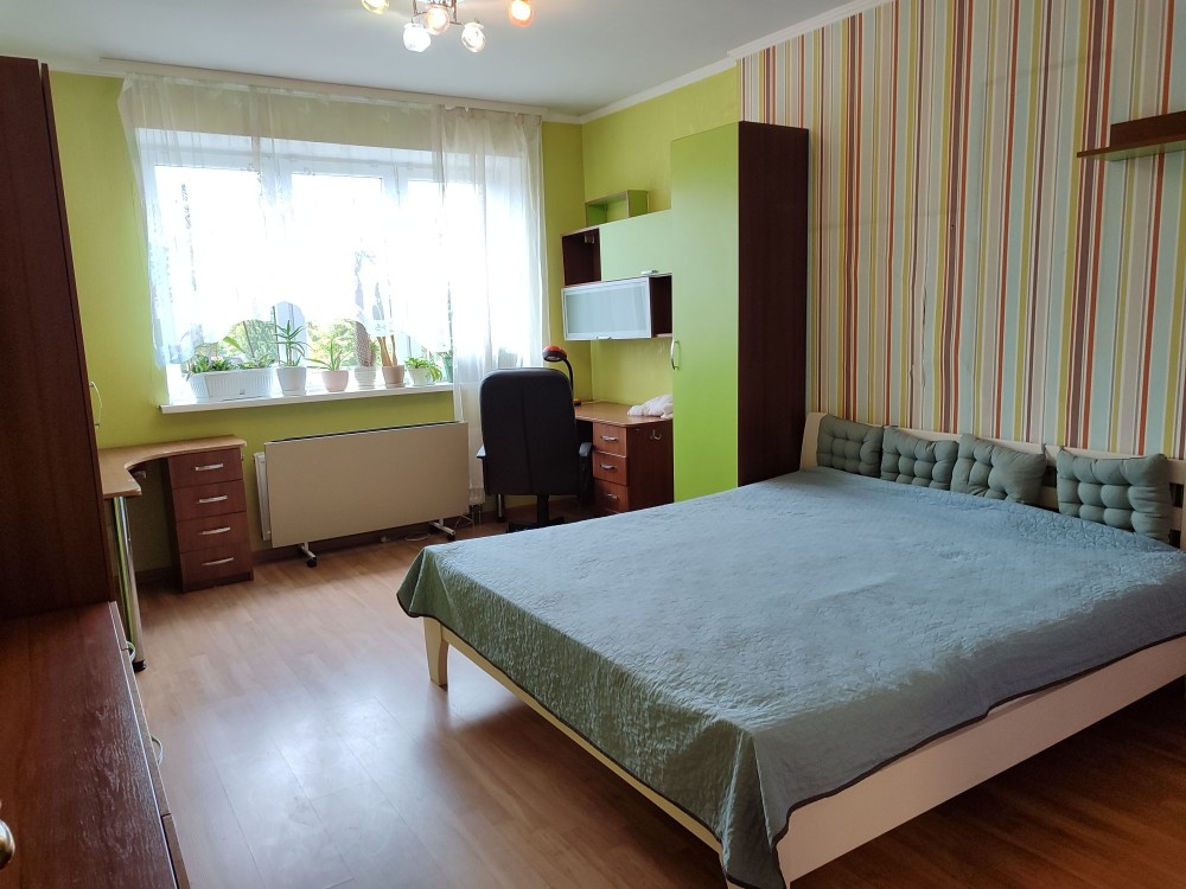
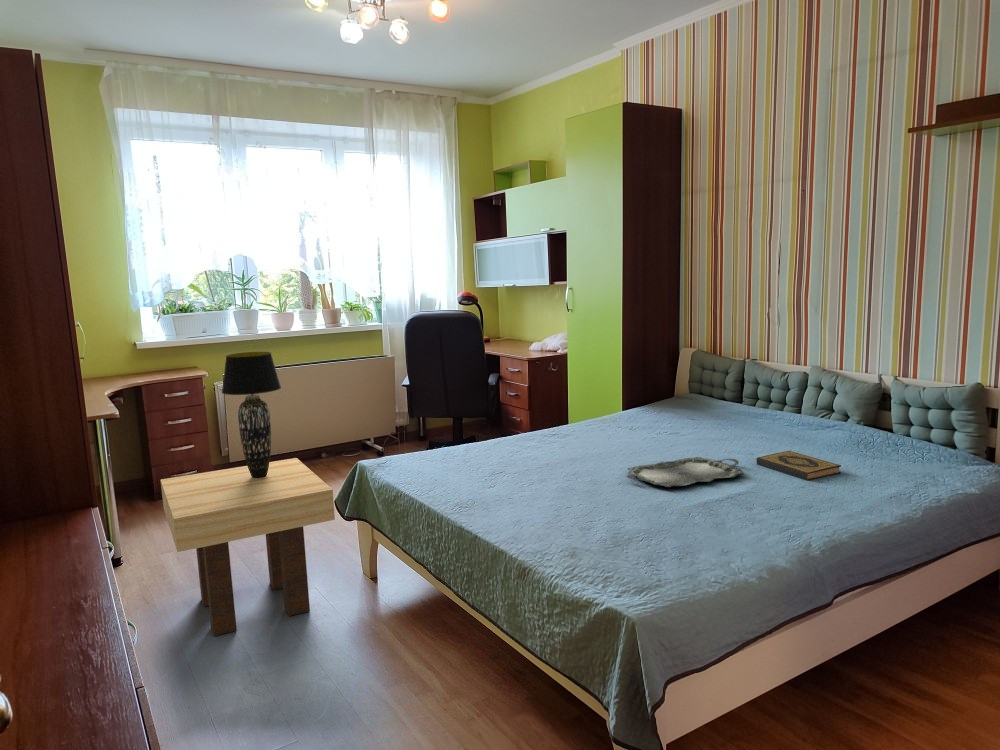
+ serving tray [626,456,745,488]
+ table lamp [221,351,282,478]
+ side table [160,457,336,637]
+ hardback book [755,450,842,481]
